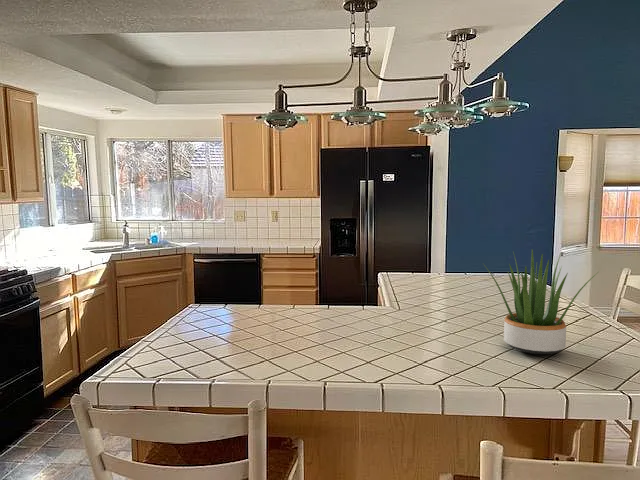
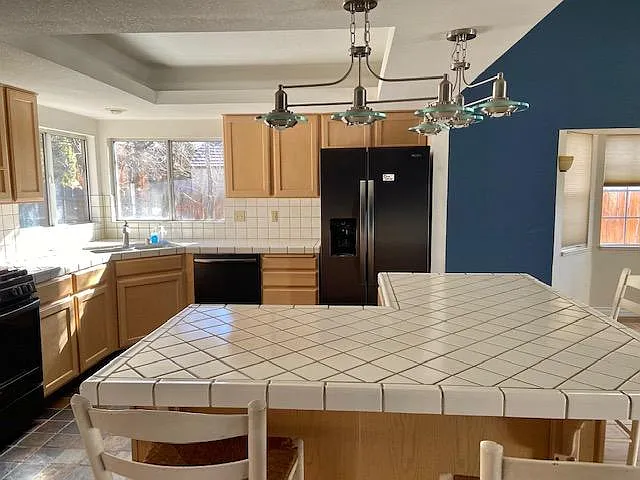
- potted plant [483,248,598,355]
